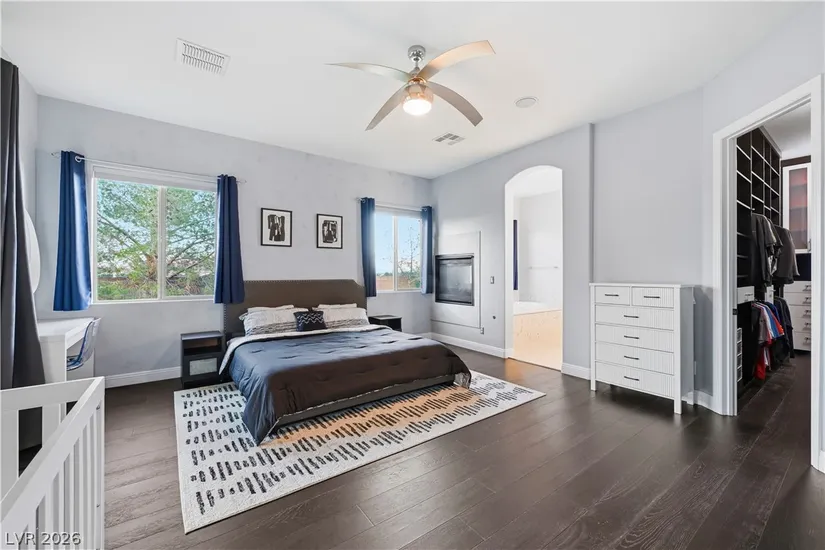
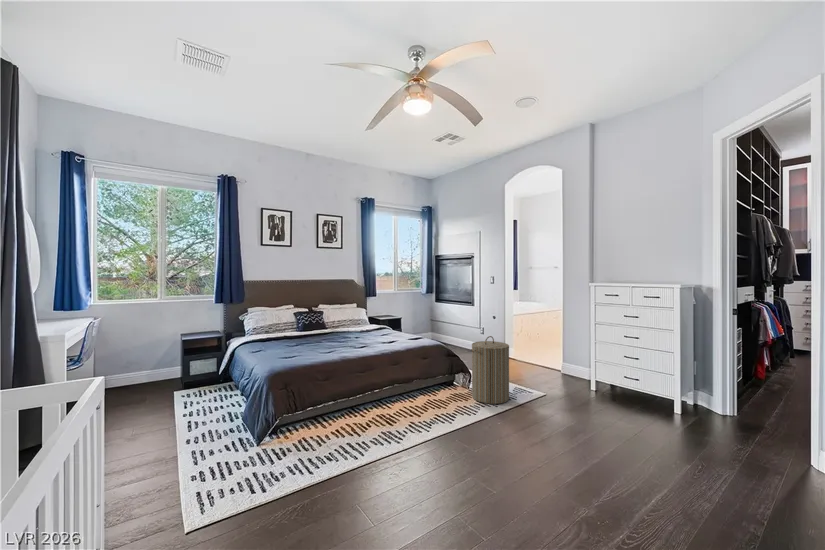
+ laundry hamper [470,335,510,405]
